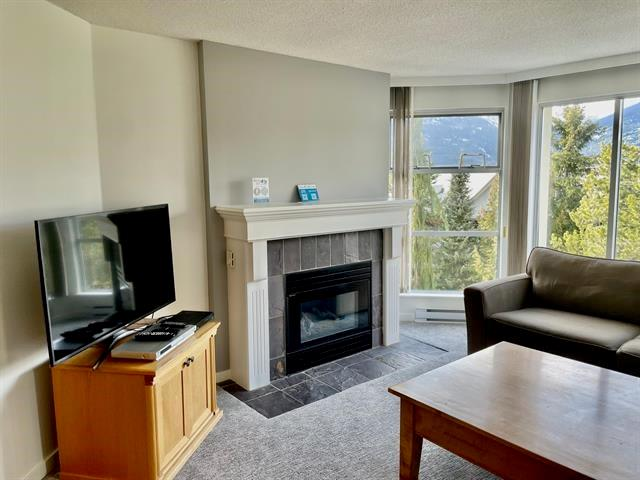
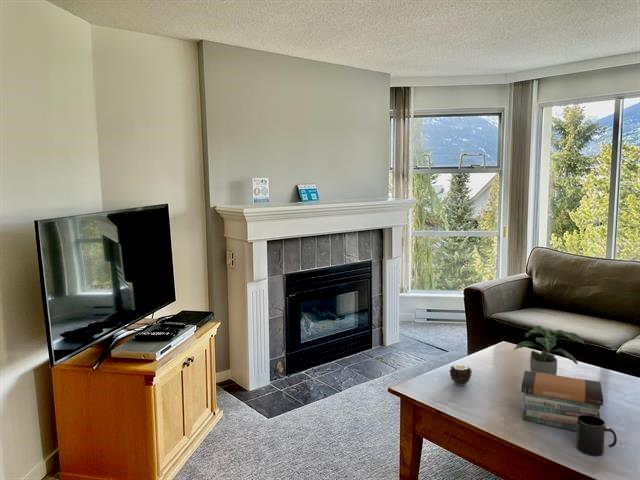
+ mug [575,415,618,457]
+ book stack [520,370,604,432]
+ candle [448,363,473,386]
+ potted plant [513,324,586,375]
